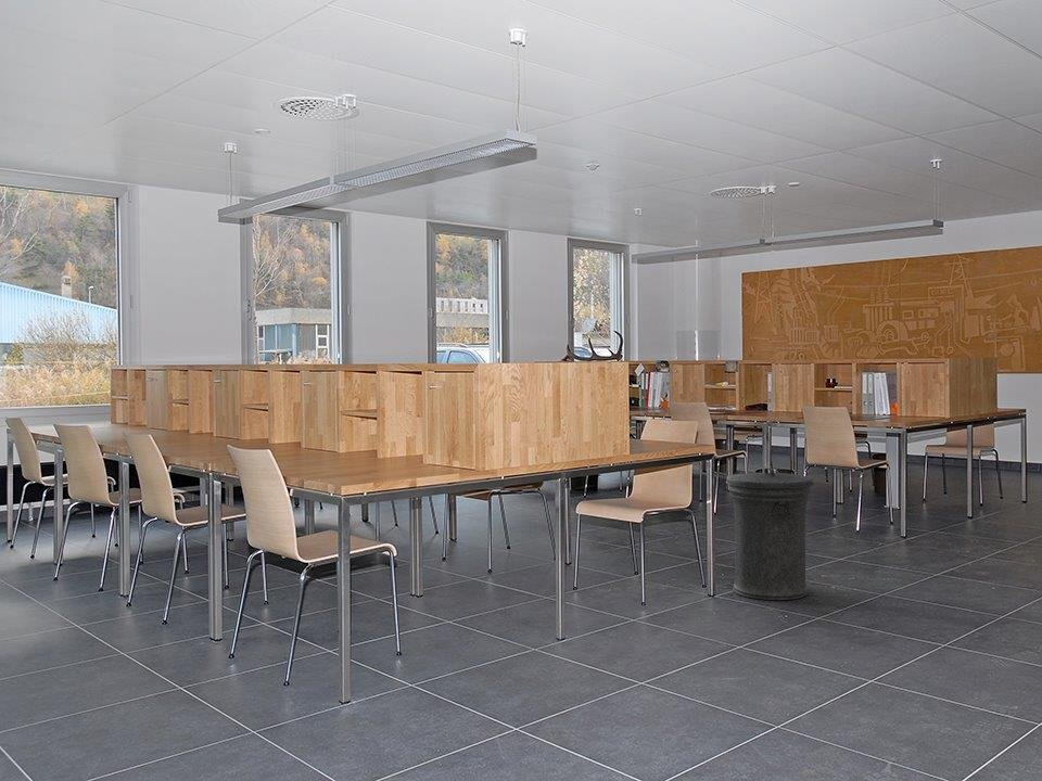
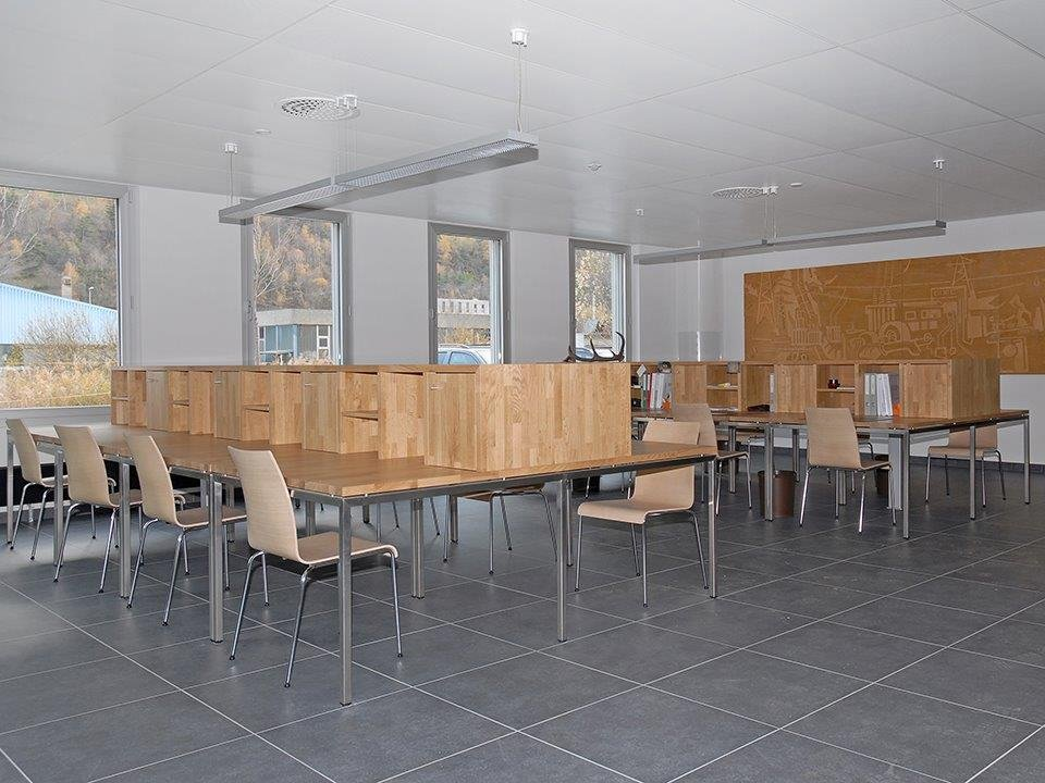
- trash can [725,466,815,601]
